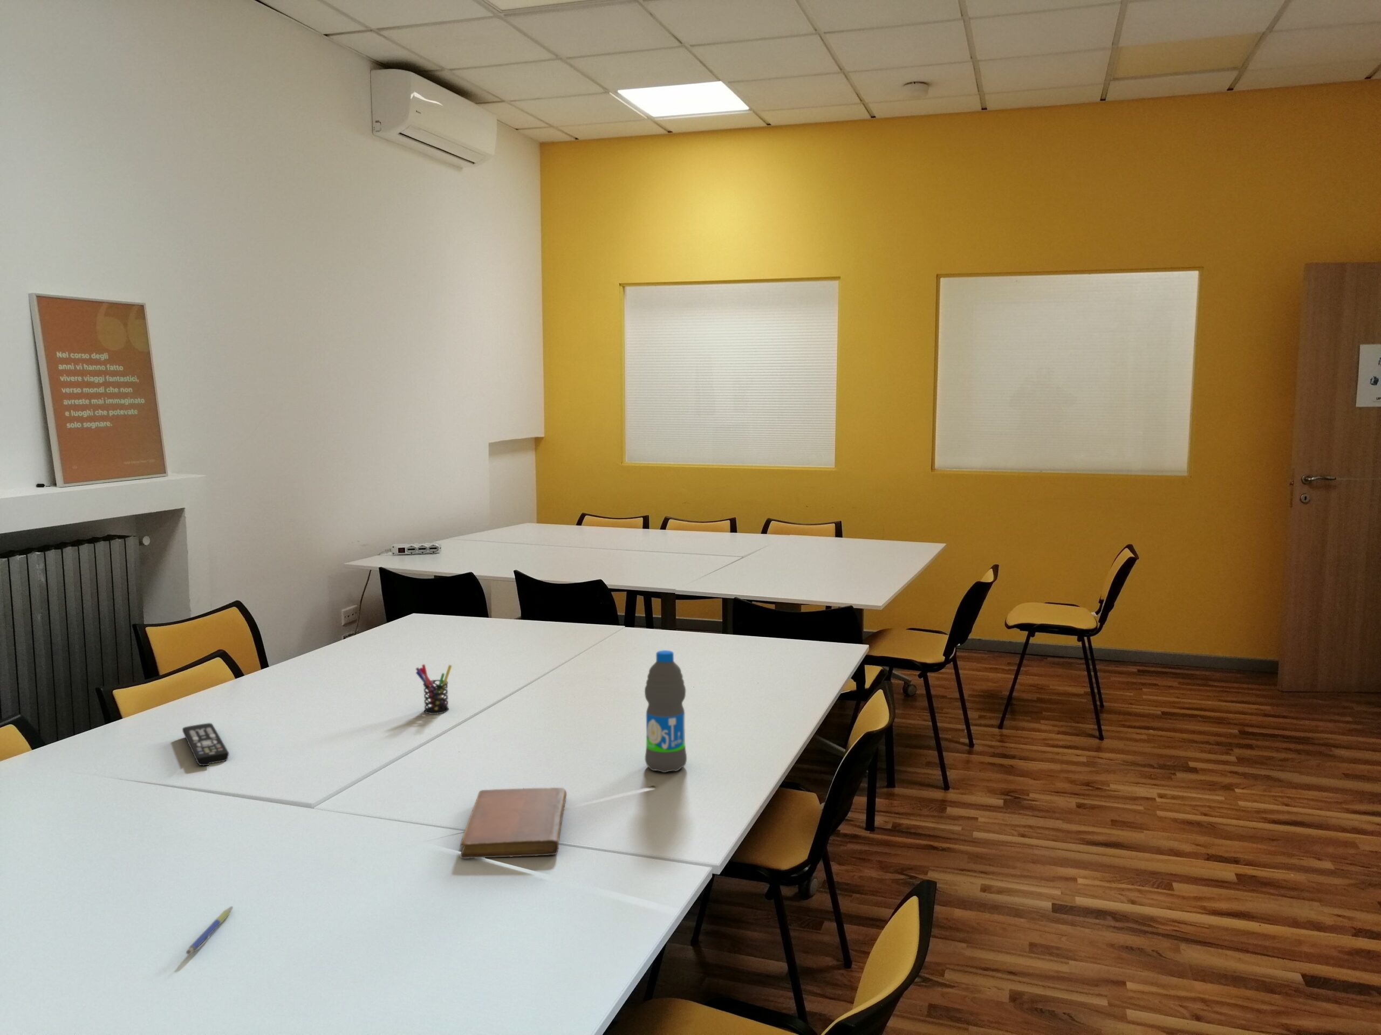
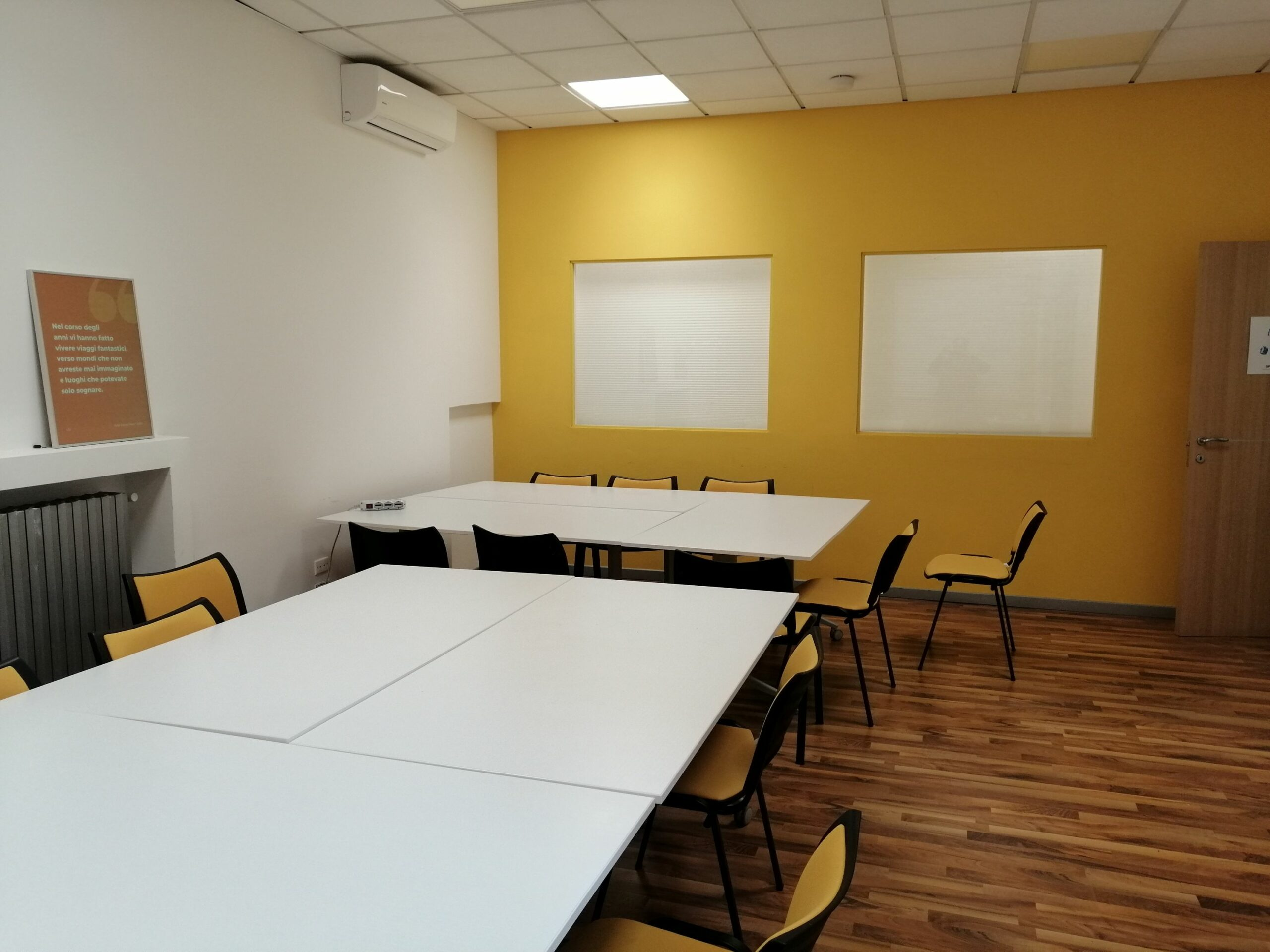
- pen holder [414,663,452,714]
- pen [186,906,234,956]
- notebook [460,787,567,859]
- remote control [182,722,229,766]
- water bottle [644,649,687,773]
